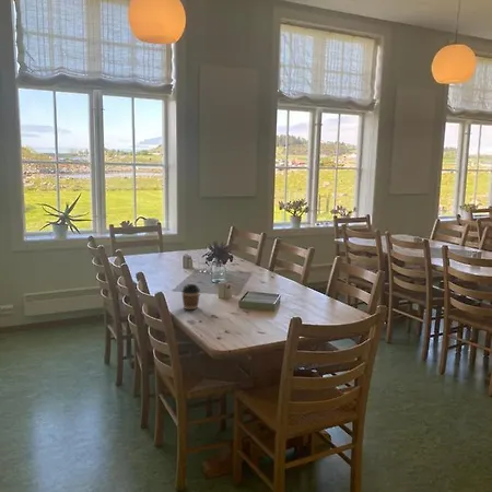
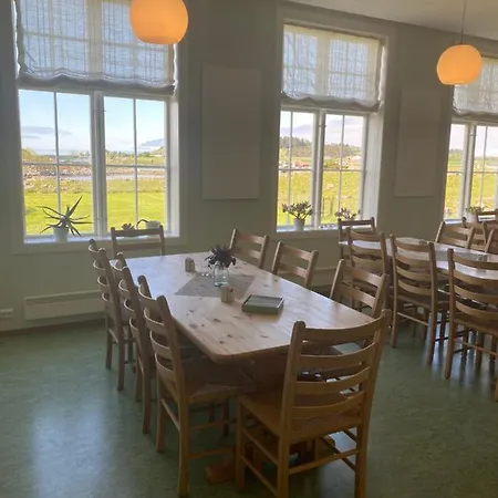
- coffee cup [180,283,201,311]
